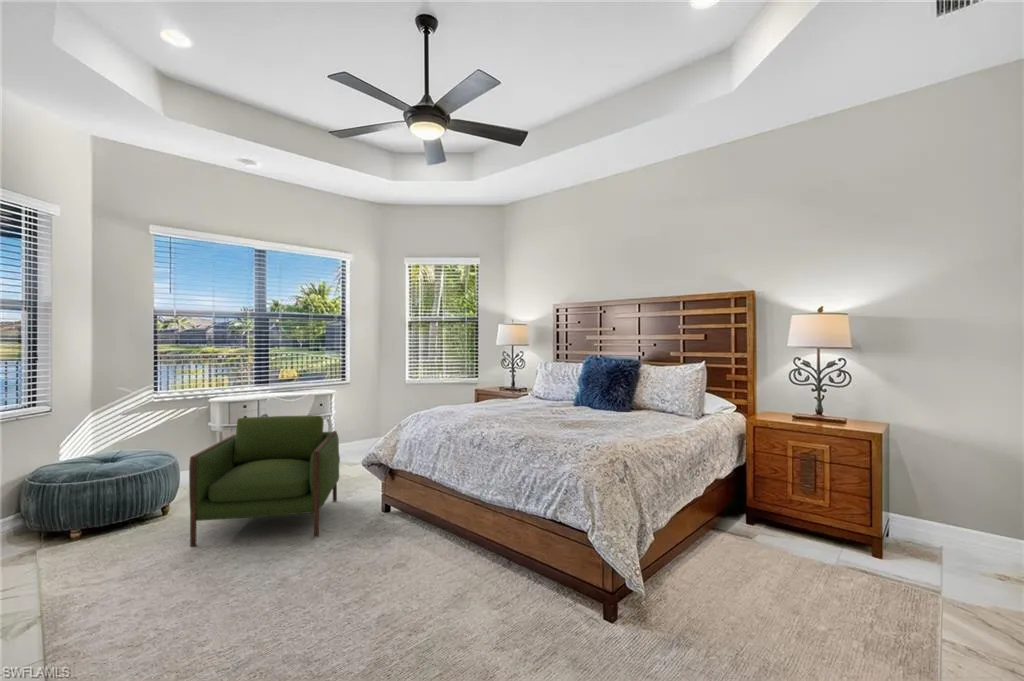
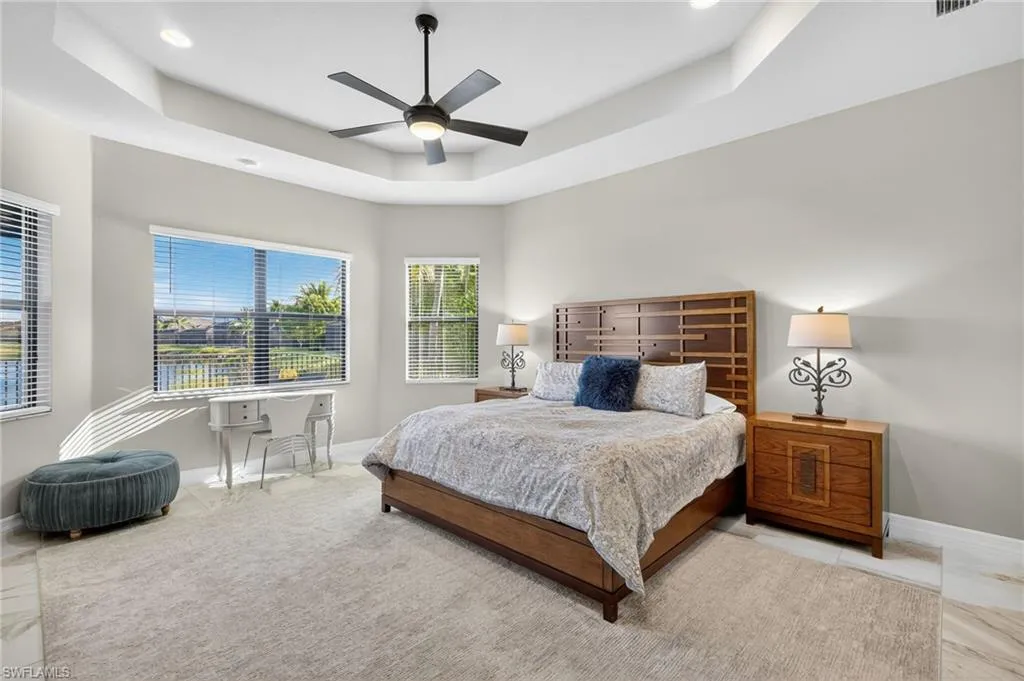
- armchair [188,415,341,548]
